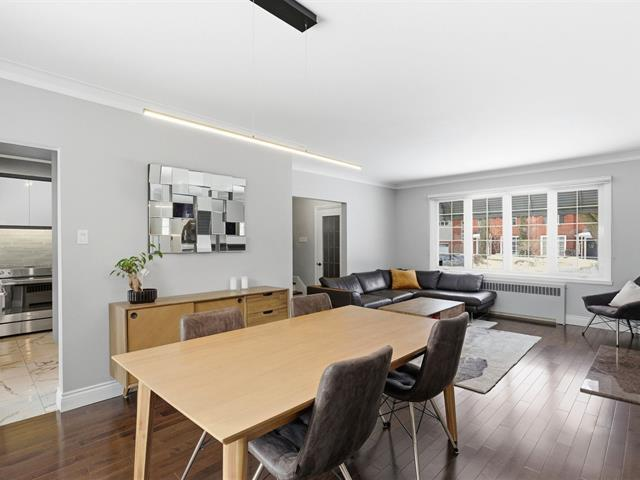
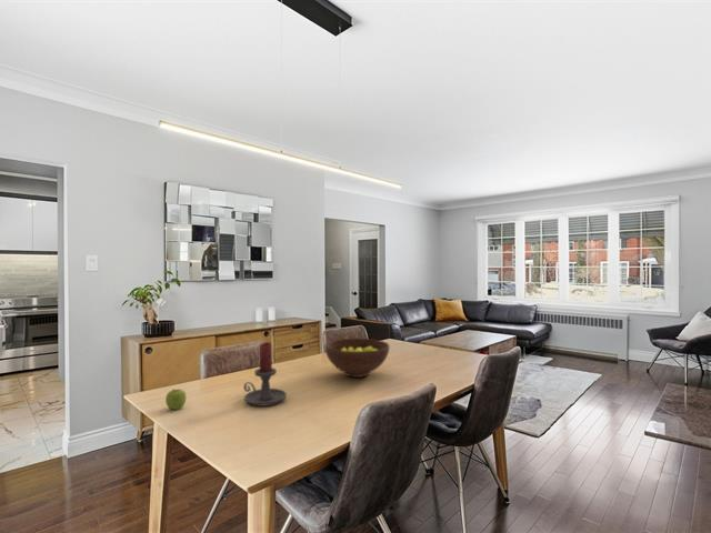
+ candle holder [242,341,288,408]
+ fruit bowl [323,338,391,379]
+ fruit [164,388,188,411]
